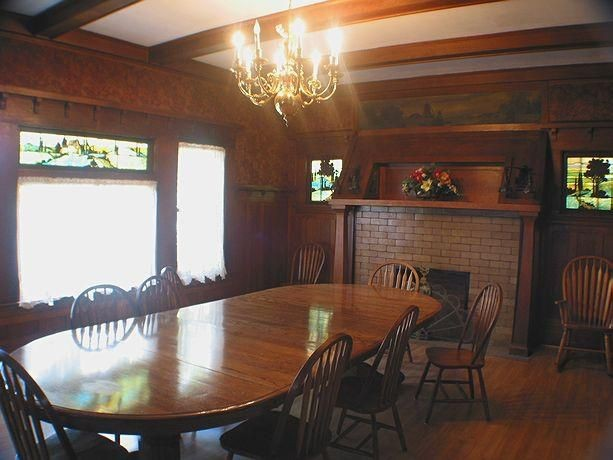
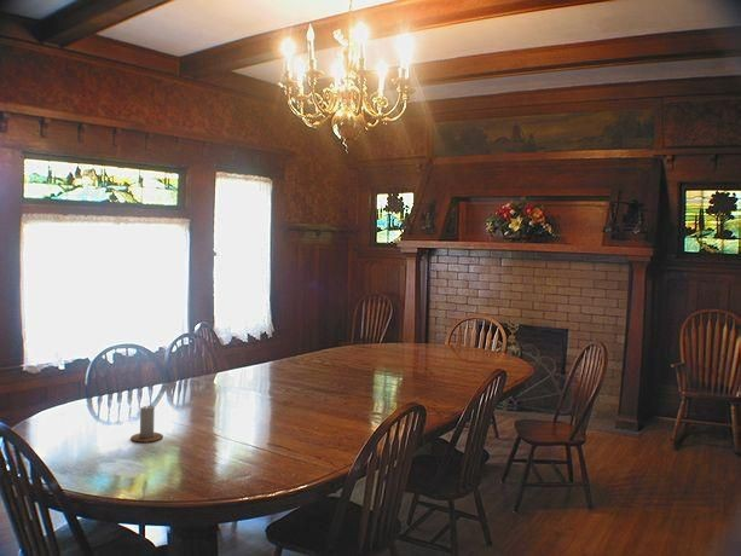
+ candle [129,393,164,444]
